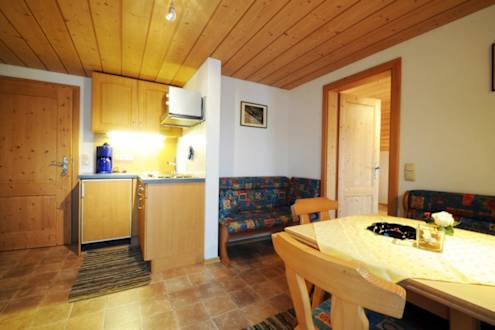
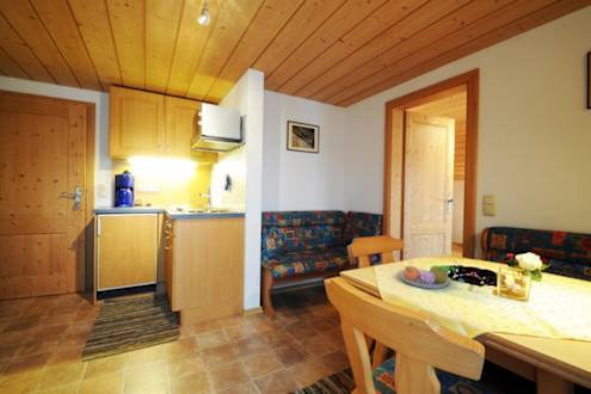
+ fruit bowl [396,264,457,289]
